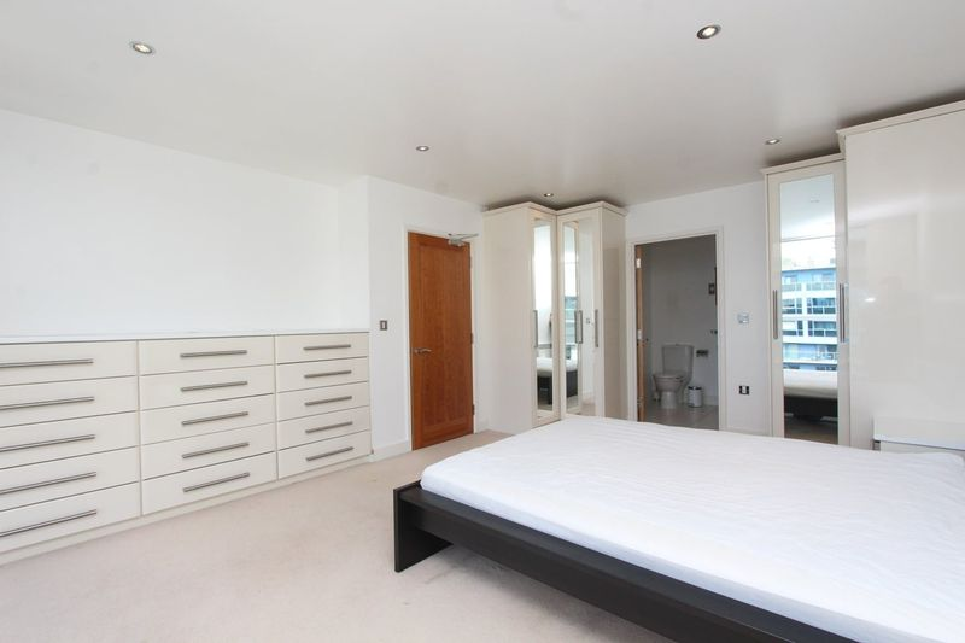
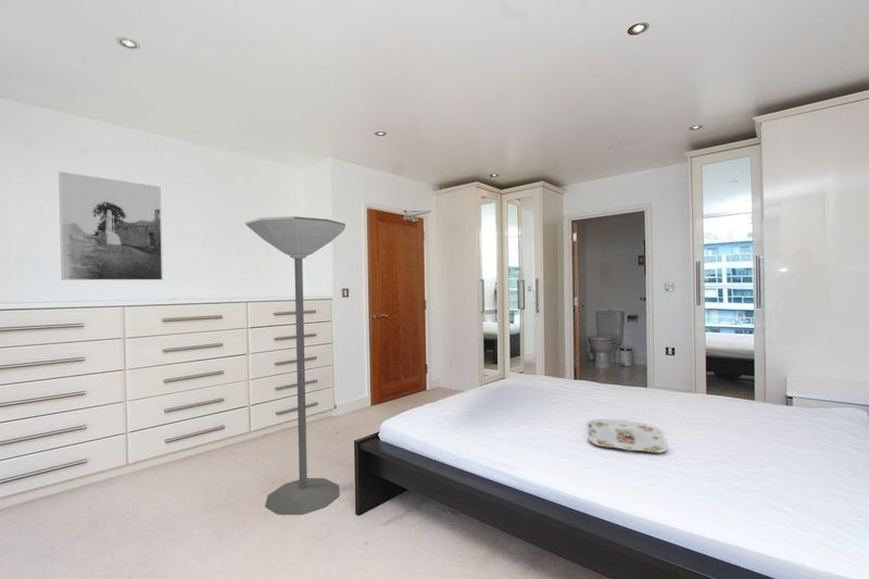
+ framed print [58,171,164,281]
+ floor lamp [244,215,347,516]
+ serving tray [588,418,669,454]
